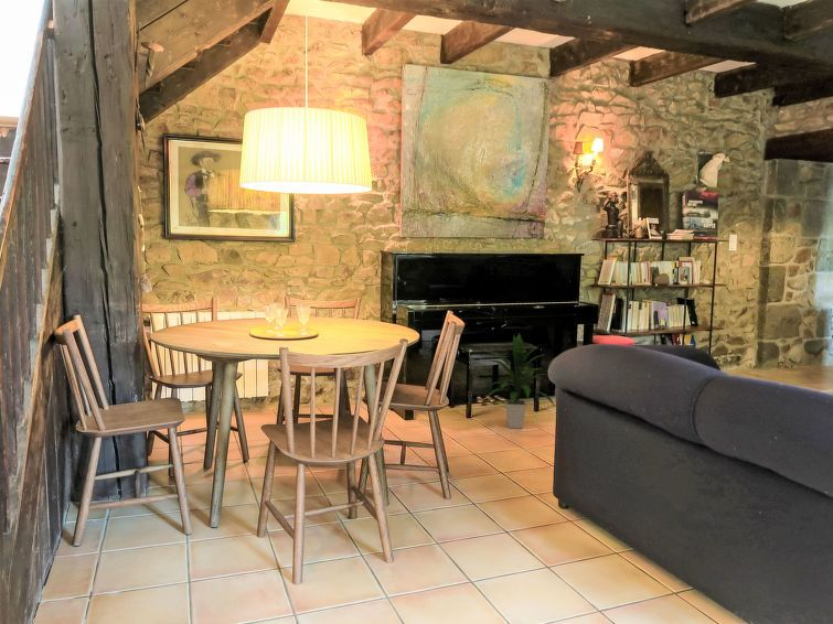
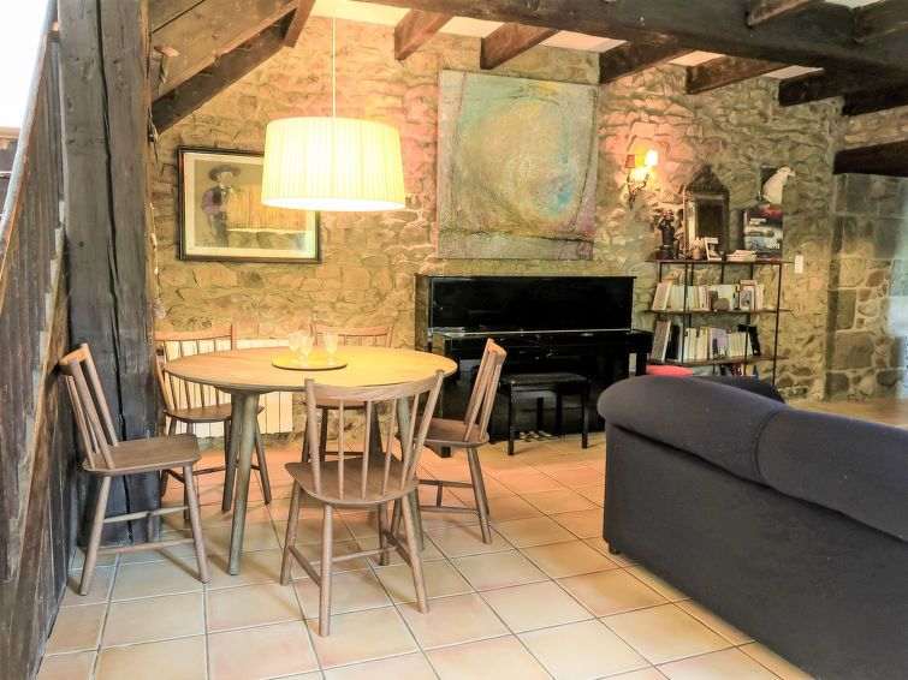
- indoor plant [485,332,556,429]
